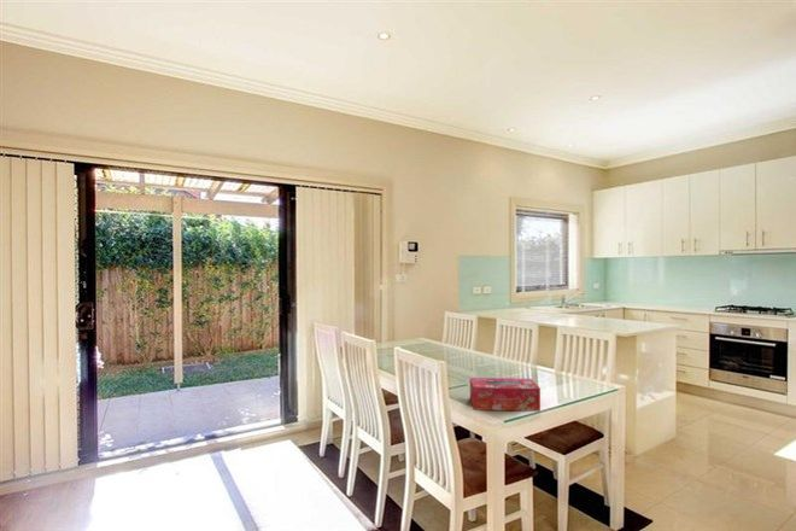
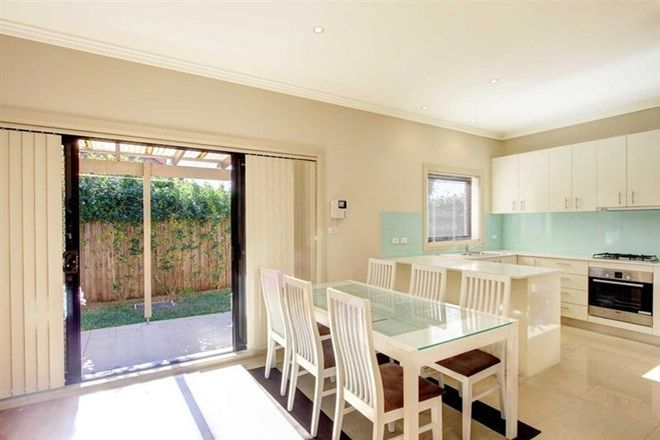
- tissue box [469,377,542,413]
